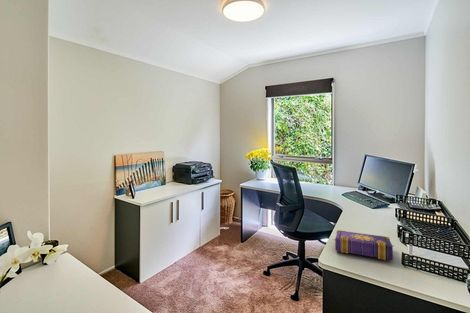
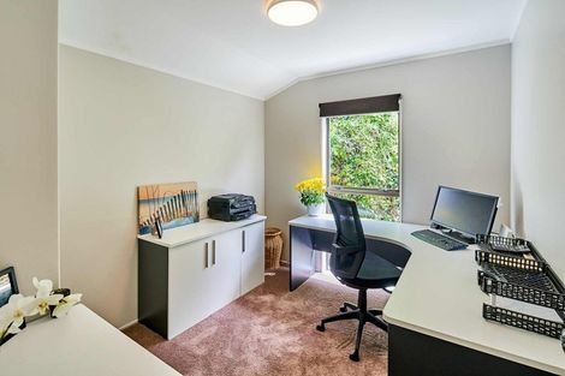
- book [333,229,395,261]
